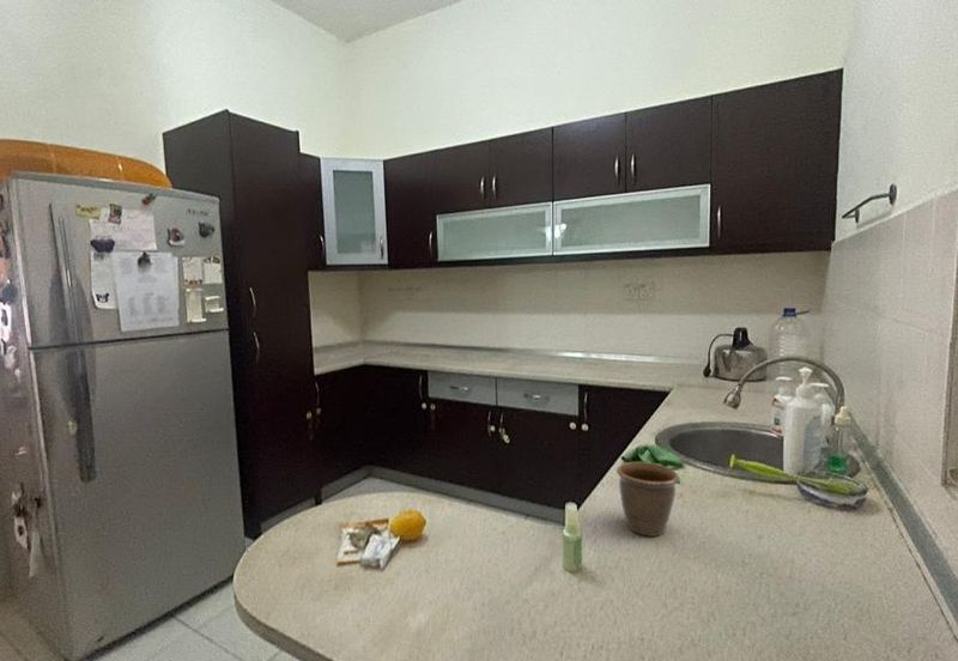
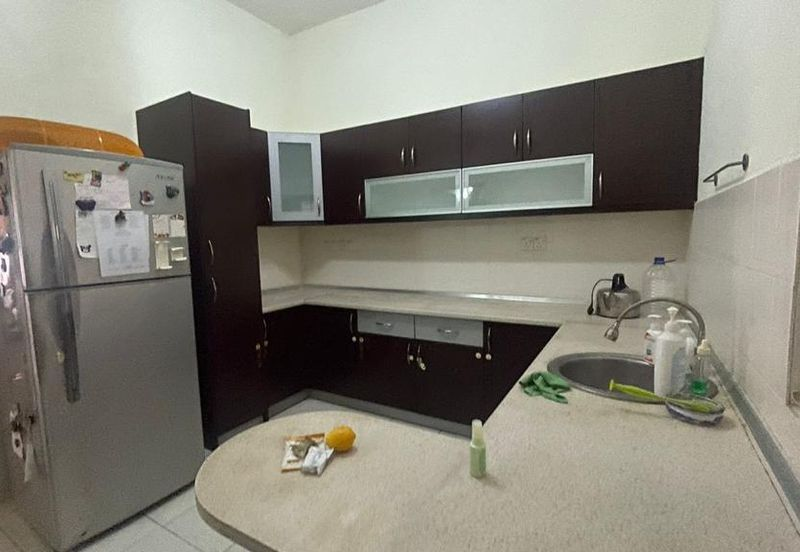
- mug [616,461,680,538]
